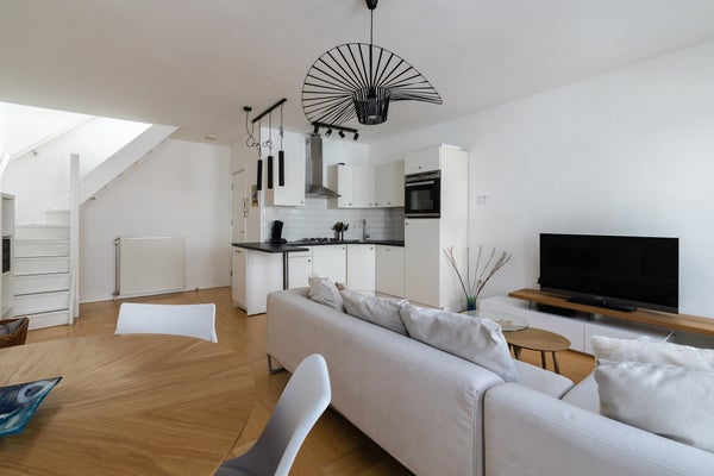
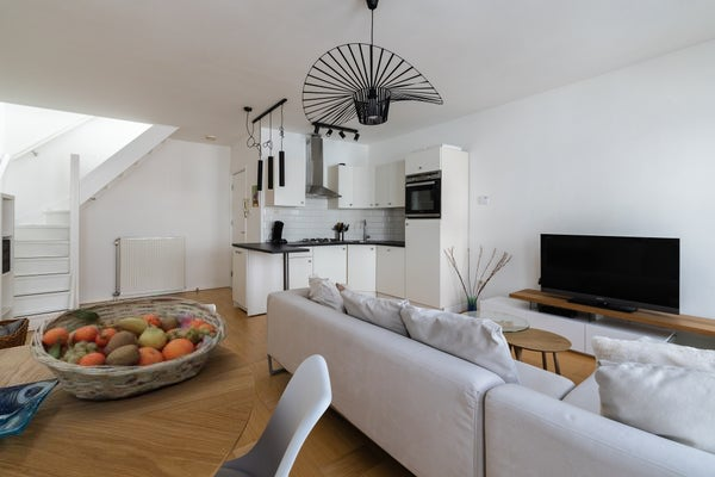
+ fruit basket [29,296,229,402]
